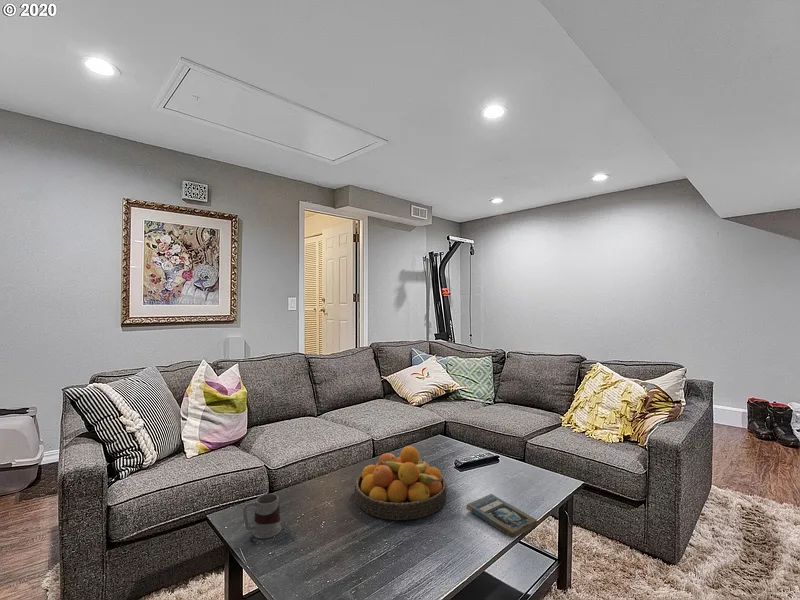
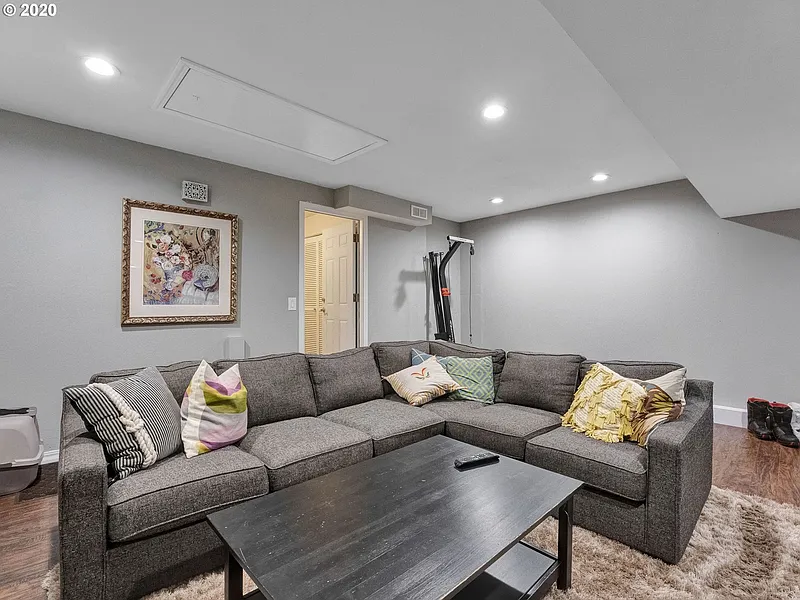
- fruit bowl [354,445,448,521]
- book [466,493,538,539]
- mug [242,493,283,540]
